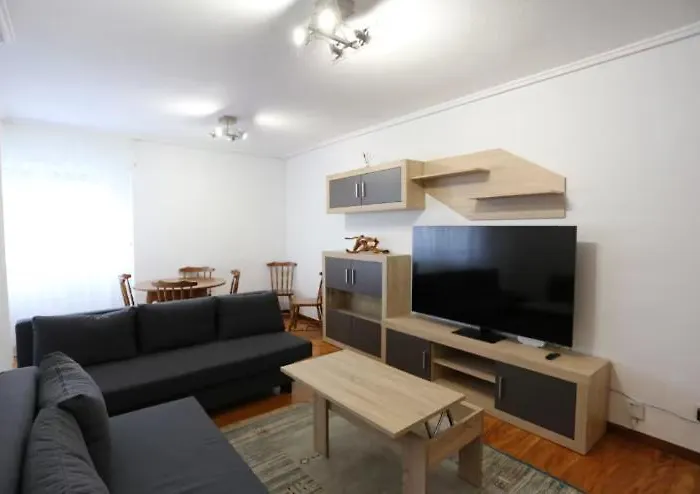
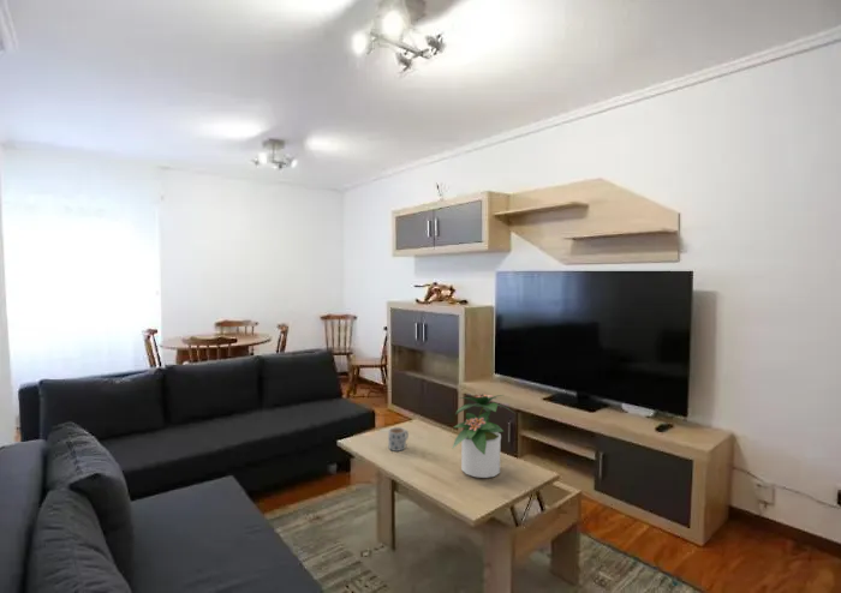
+ potted plant [451,393,515,479]
+ mug [387,426,410,453]
